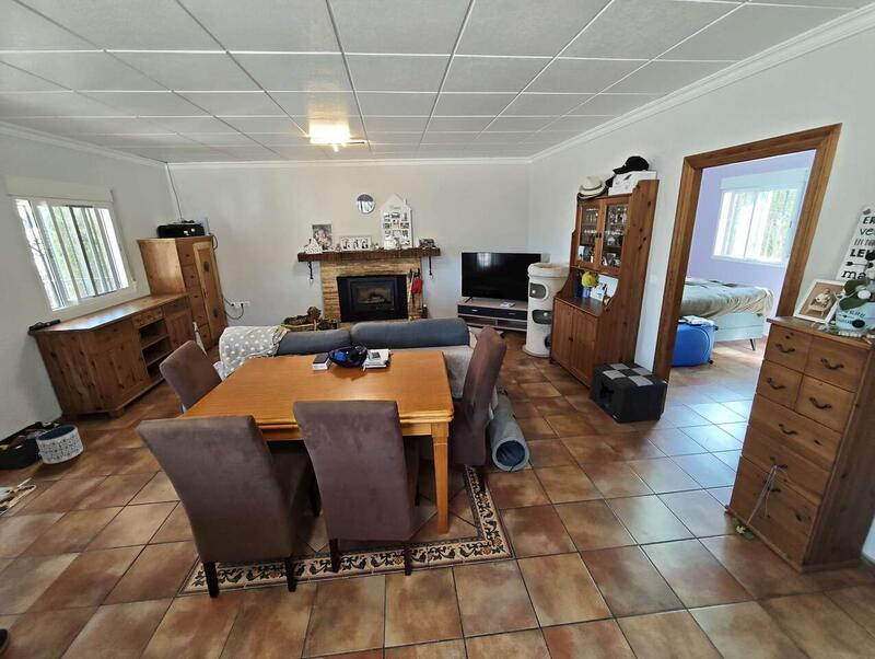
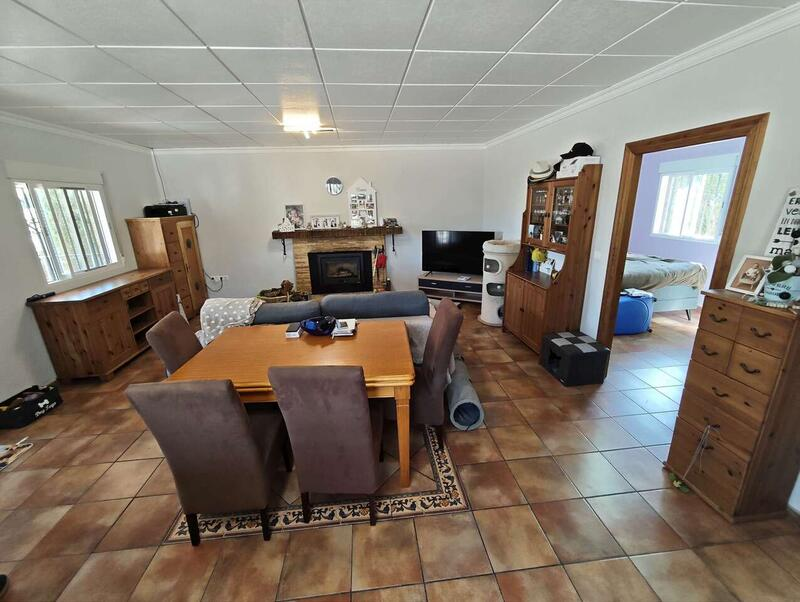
- planter [35,425,84,464]
